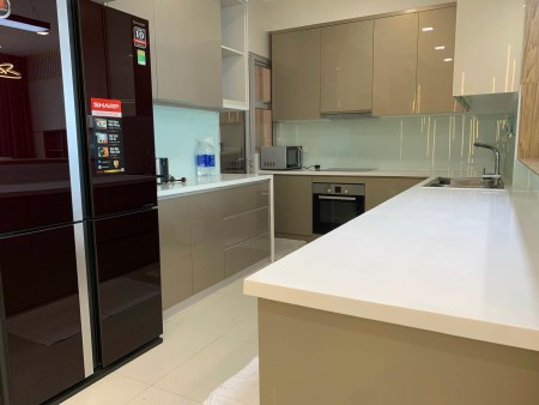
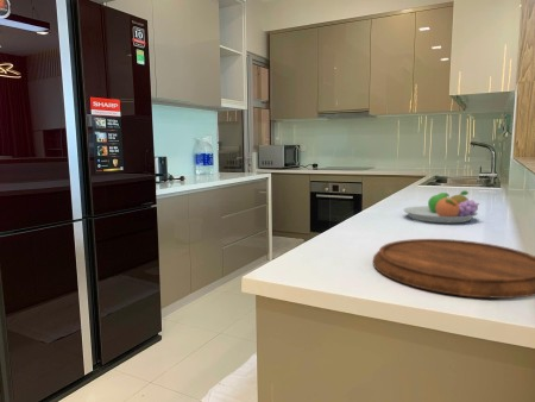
+ fruit bowl [402,189,480,224]
+ cutting board [372,238,535,300]
